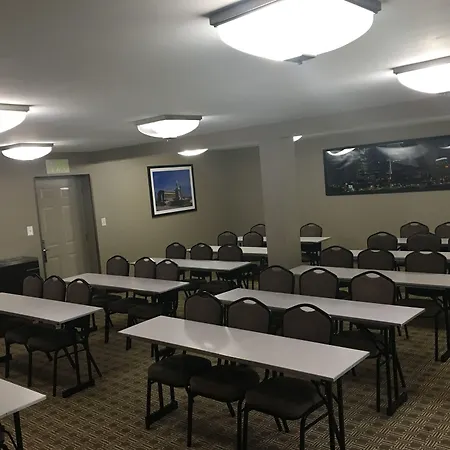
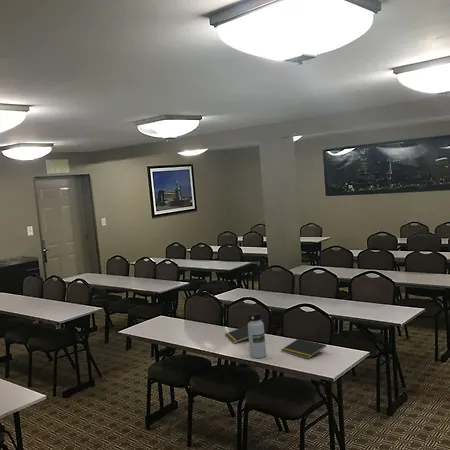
+ notepad [225,325,249,344]
+ notepad [280,338,327,360]
+ water bottle [247,312,267,359]
